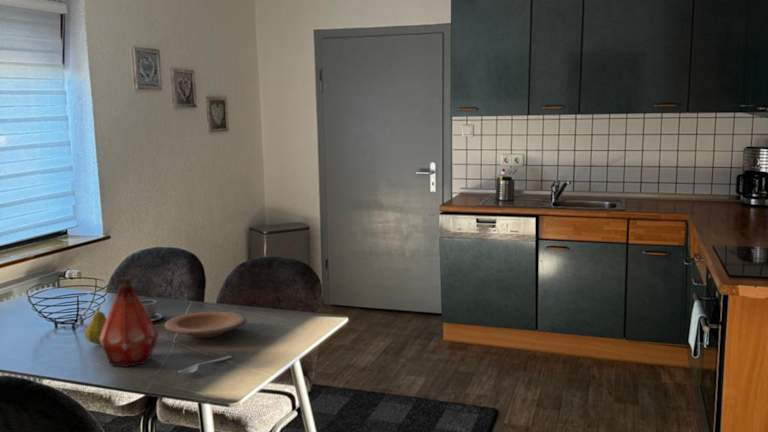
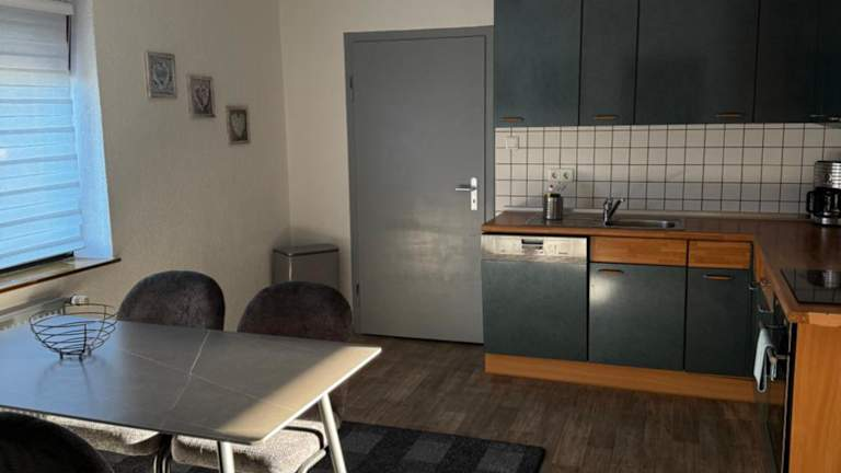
- plate [164,311,248,339]
- bottle [99,277,160,368]
- cup [140,299,165,322]
- spoon [177,355,233,375]
- fruit [84,306,107,345]
